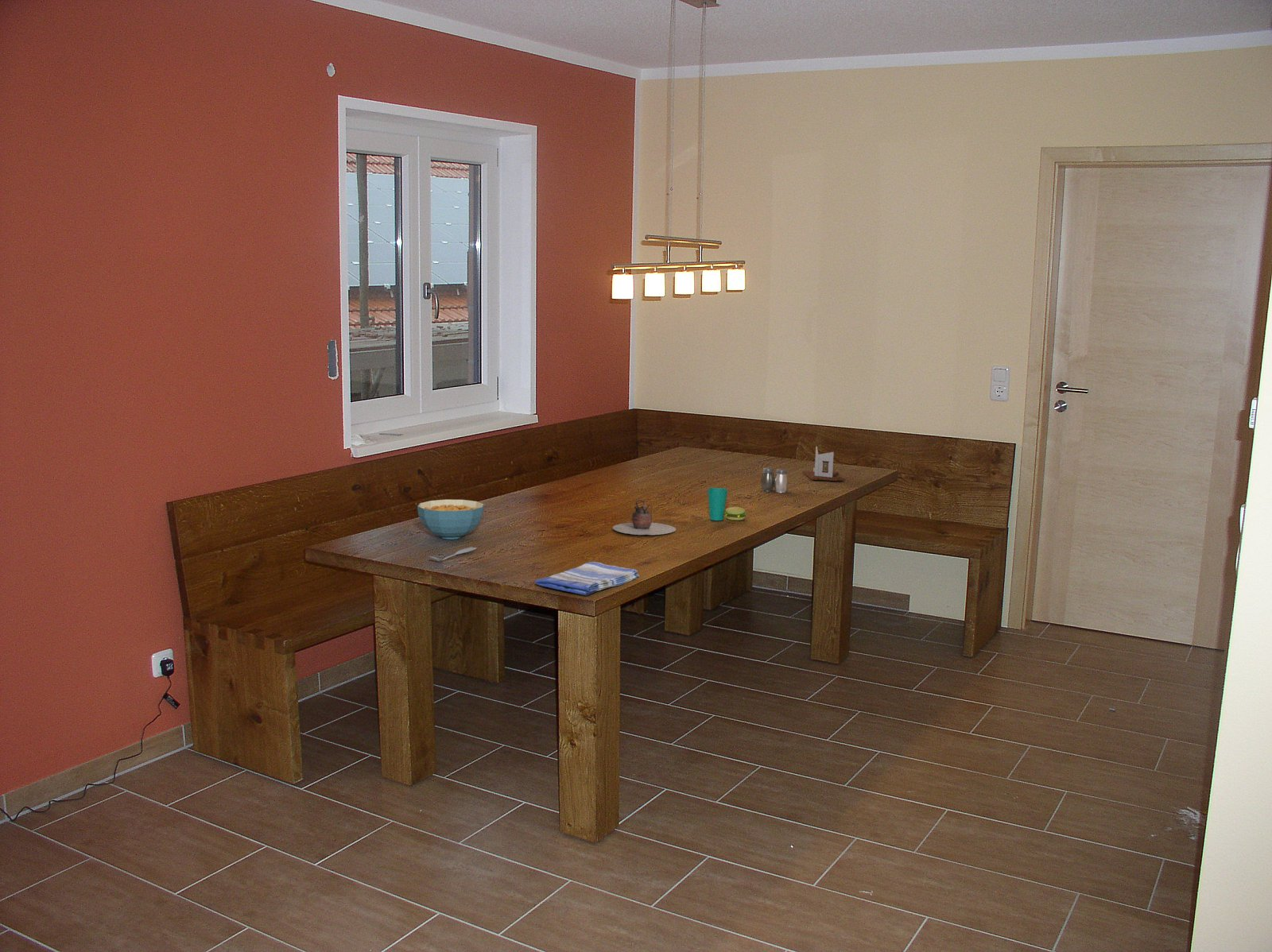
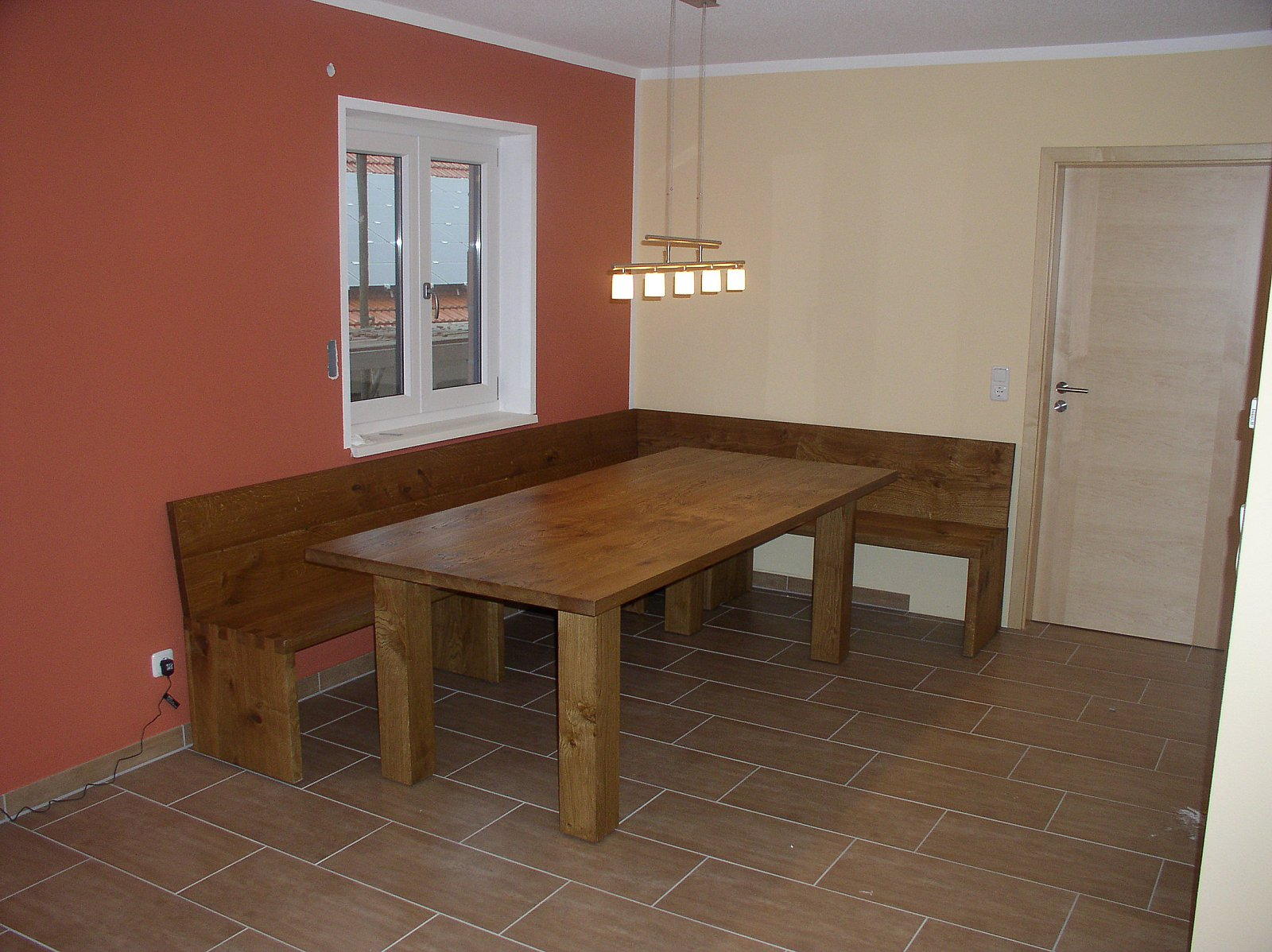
- spoon [428,547,477,562]
- salt and pepper shaker [760,466,789,493]
- cup [707,487,747,521]
- dish towel [534,561,640,596]
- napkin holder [801,446,845,482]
- cereal bowl [417,499,485,540]
- teapot [612,499,677,536]
